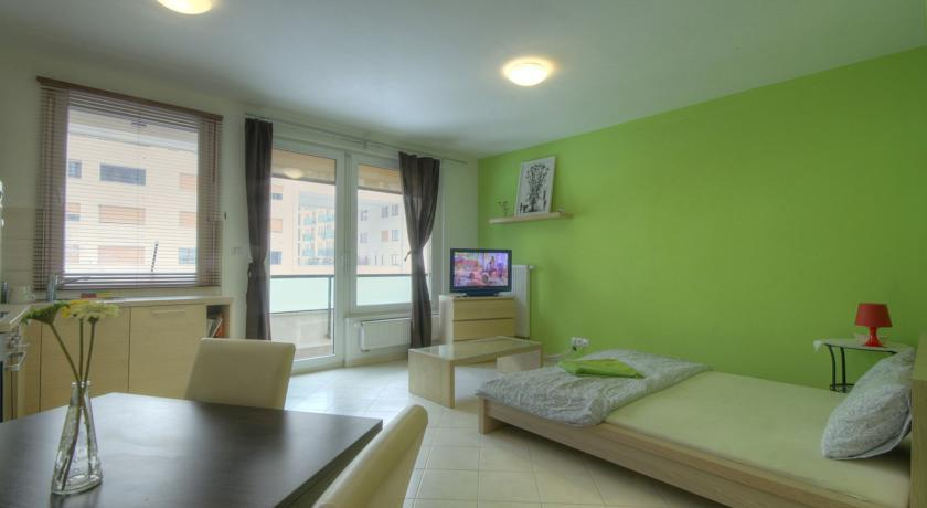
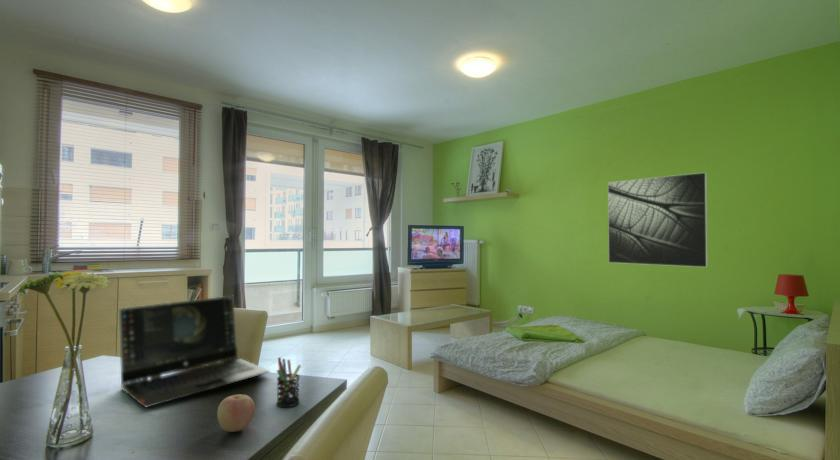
+ apple [216,394,256,433]
+ laptop computer [118,295,271,408]
+ pen holder [276,356,302,408]
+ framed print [607,171,709,268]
